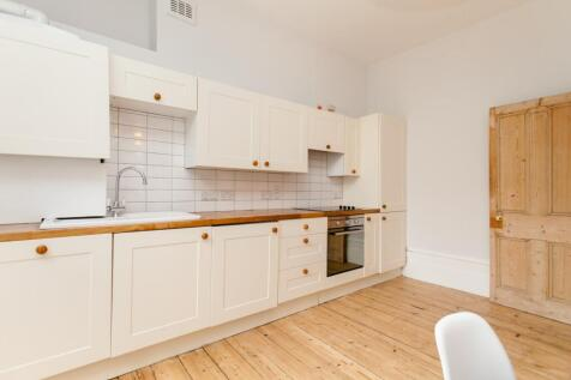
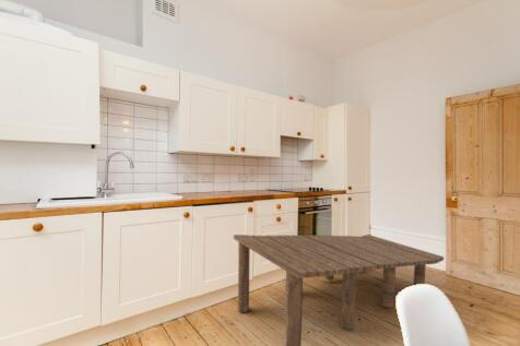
+ dining table [233,234,445,346]
